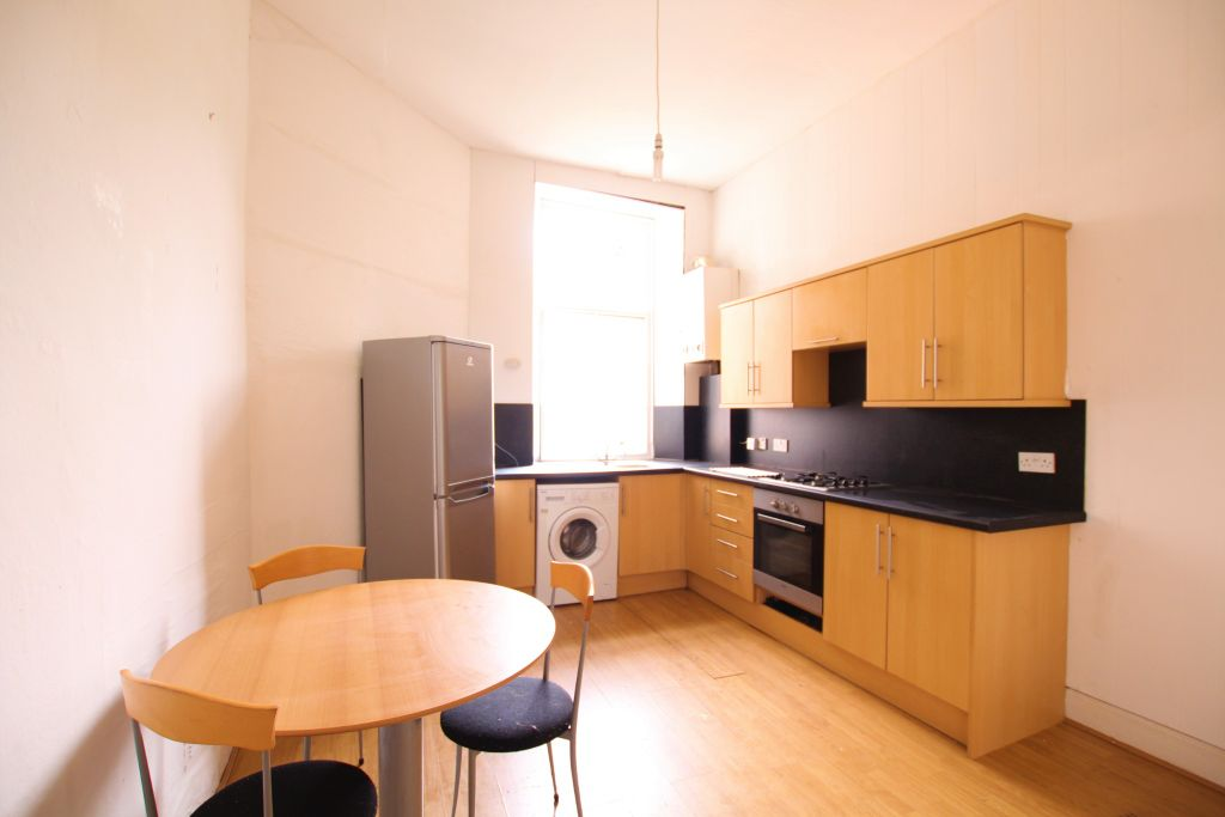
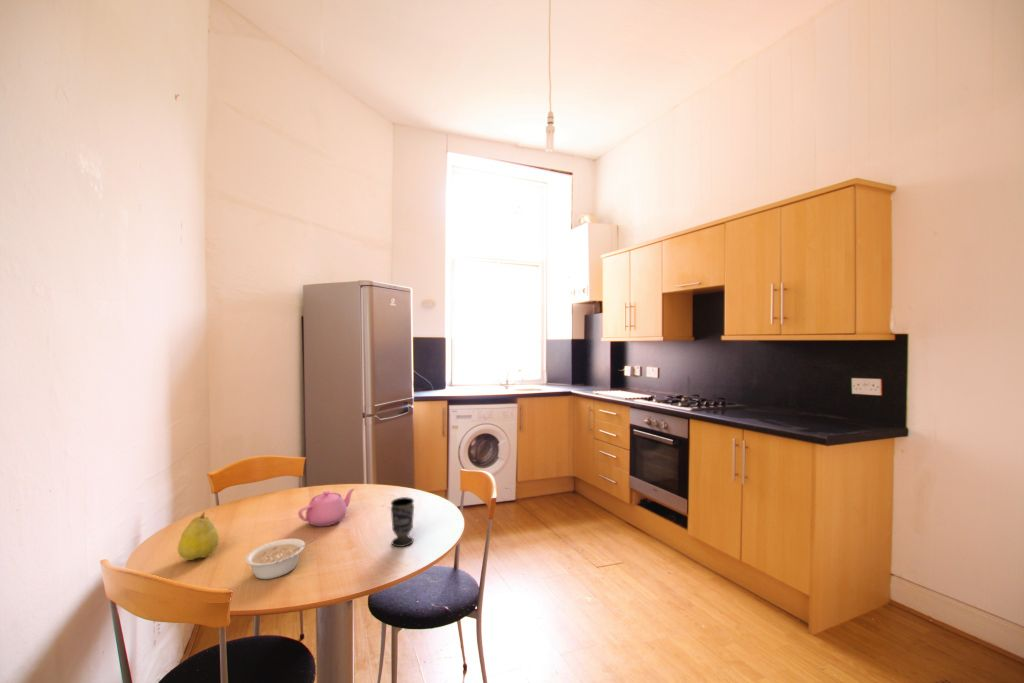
+ cup [390,496,415,548]
+ fruit [177,512,220,561]
+ teapot [297,488,356,527]
+ legume [244,538,318,580]
